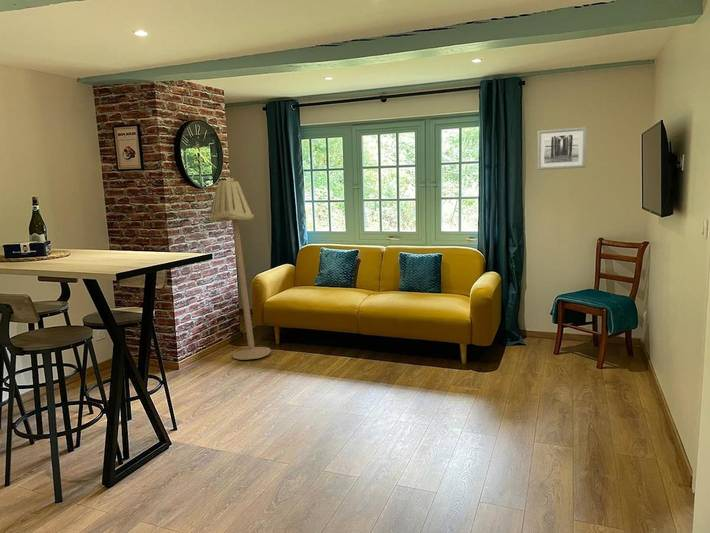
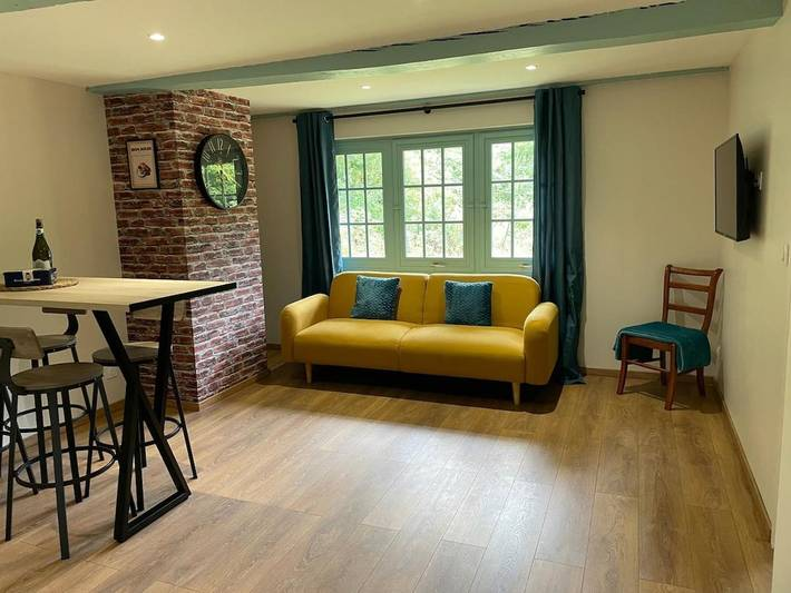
- floor lamp [208,177,272,361]
- wall art [536,126,587,171]
